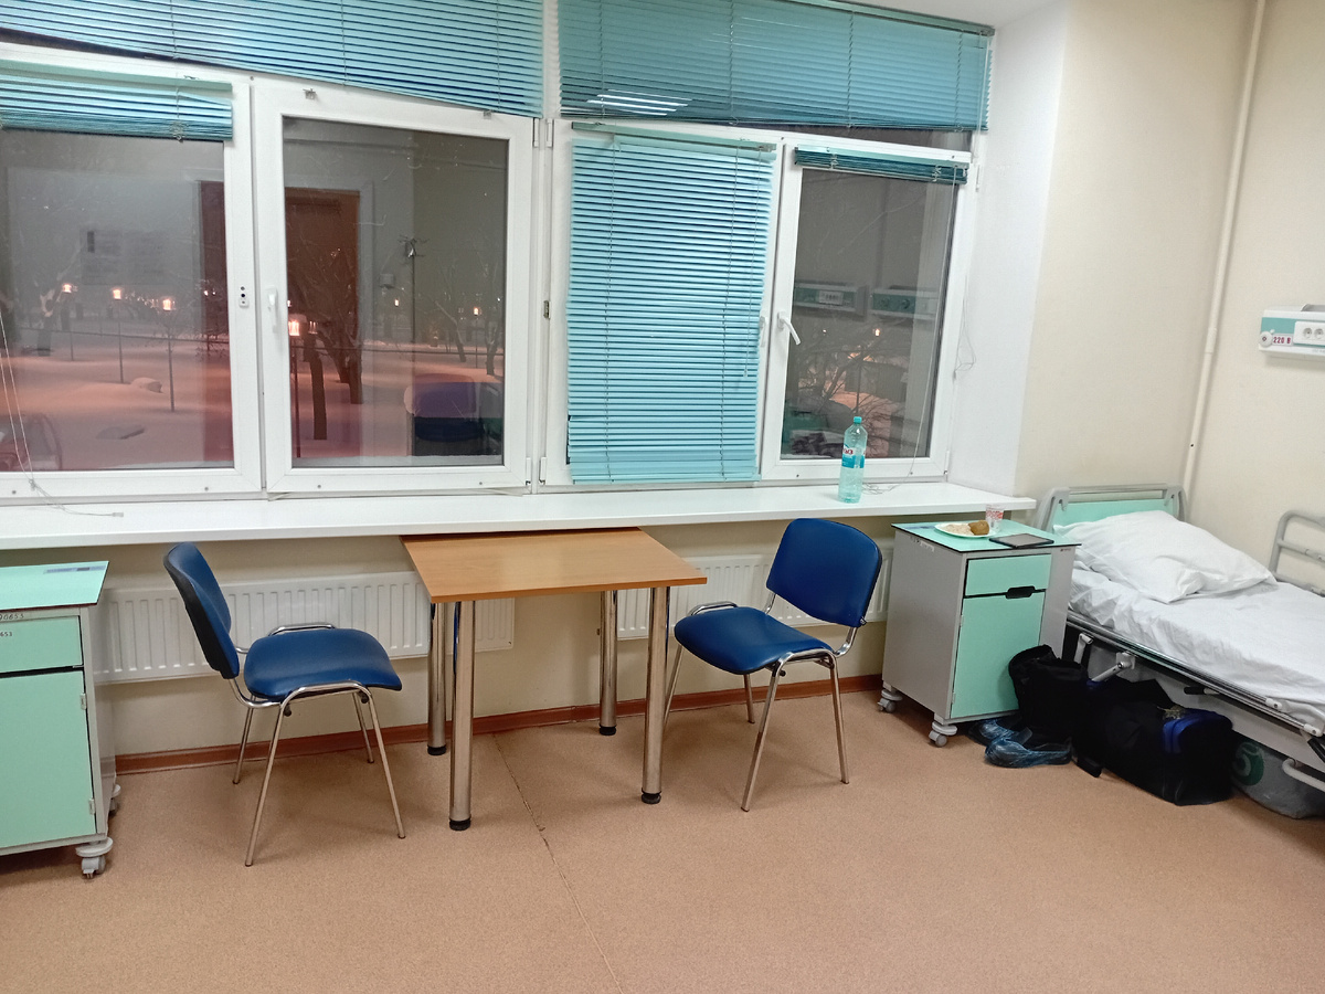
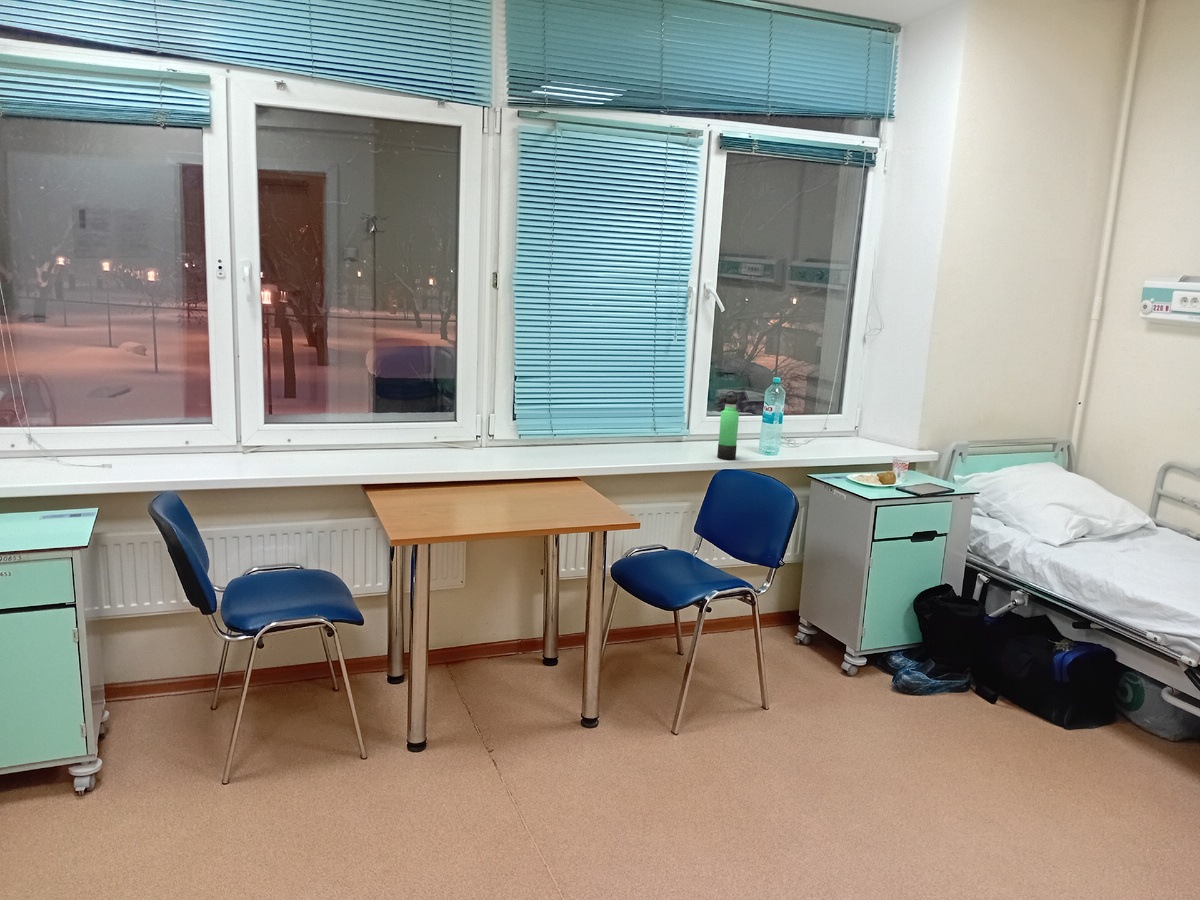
+ thermos bottle [716,390,740,460]
